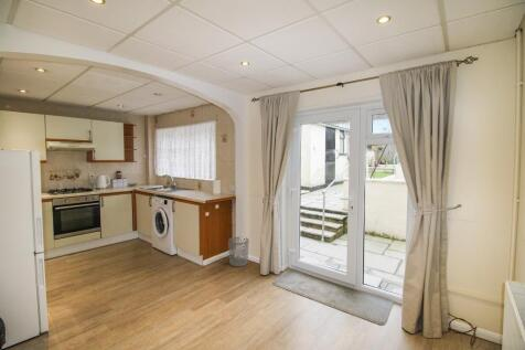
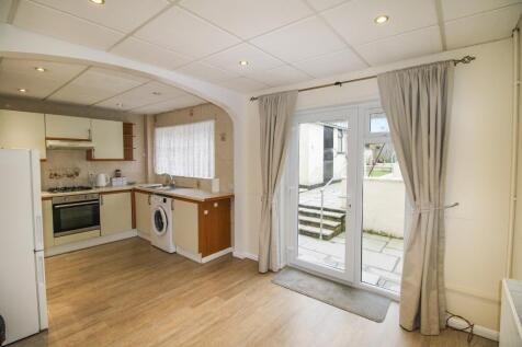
- waste bin [227,236,249,267]
